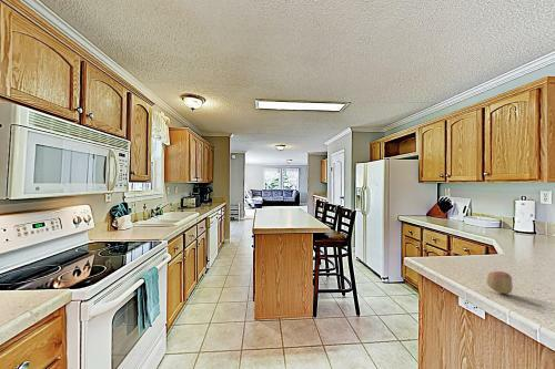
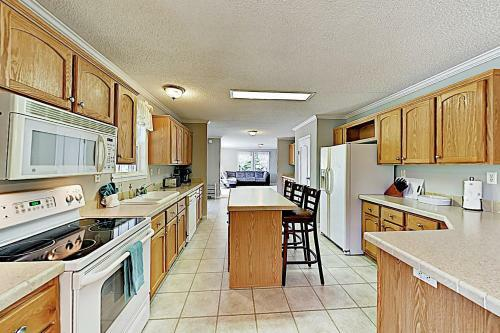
- fruit [485,270,514,295]
